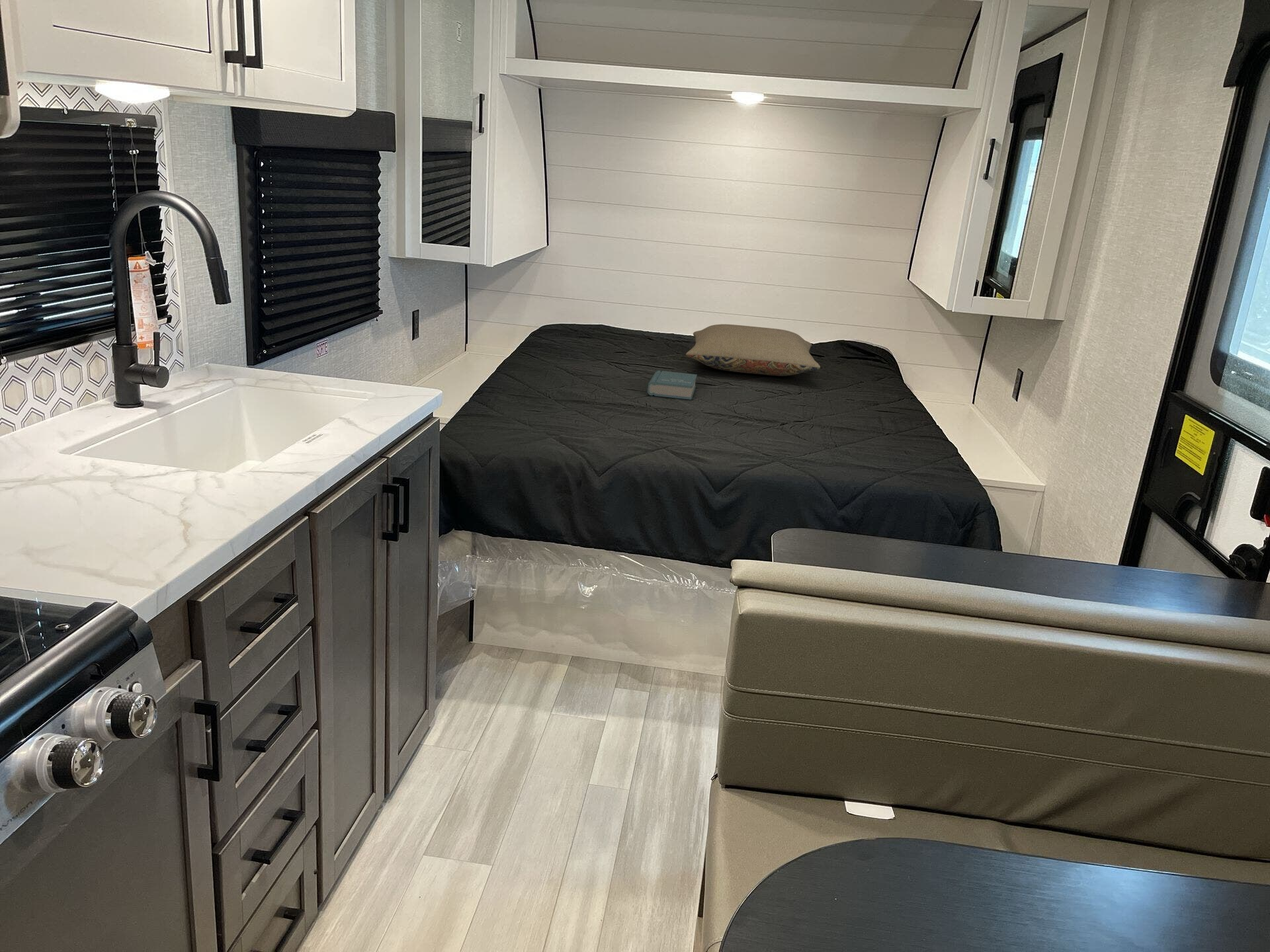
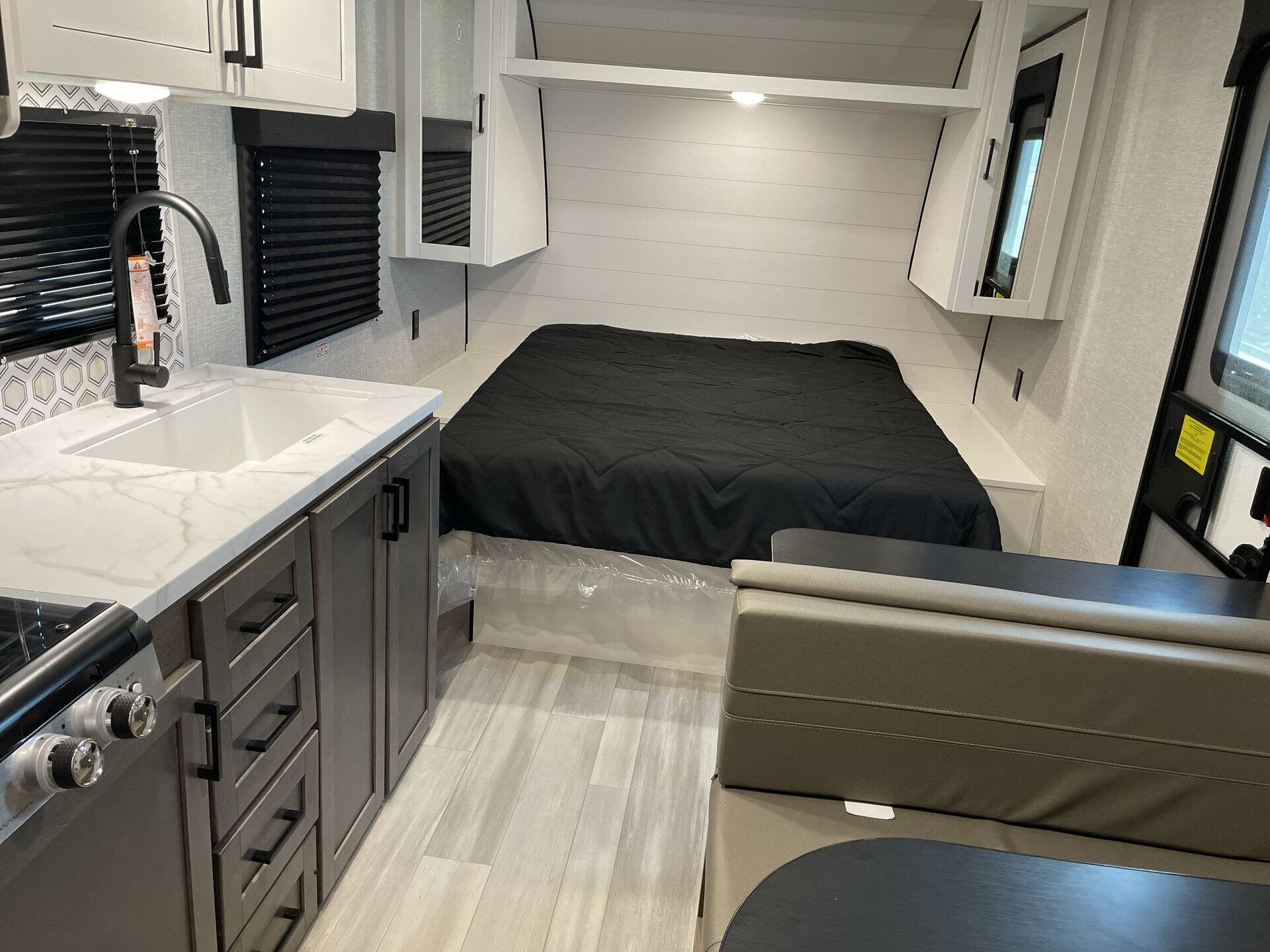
- pillow [685,323,821,376]
- book [647,370,698,400]
